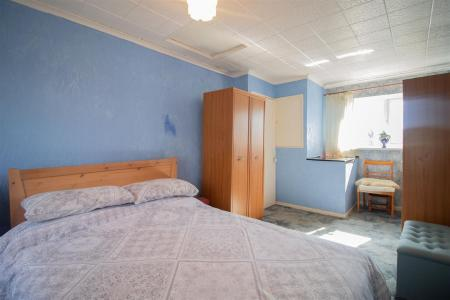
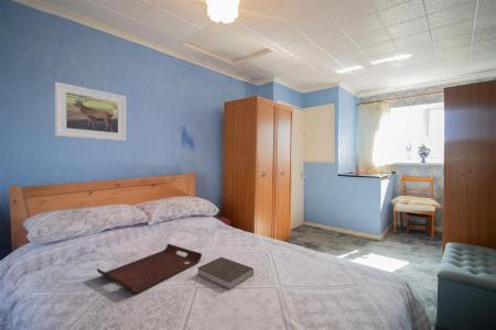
+ serving tray [96,243,203,294]
+ book [196,256,255,292]
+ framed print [54,81,127,142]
